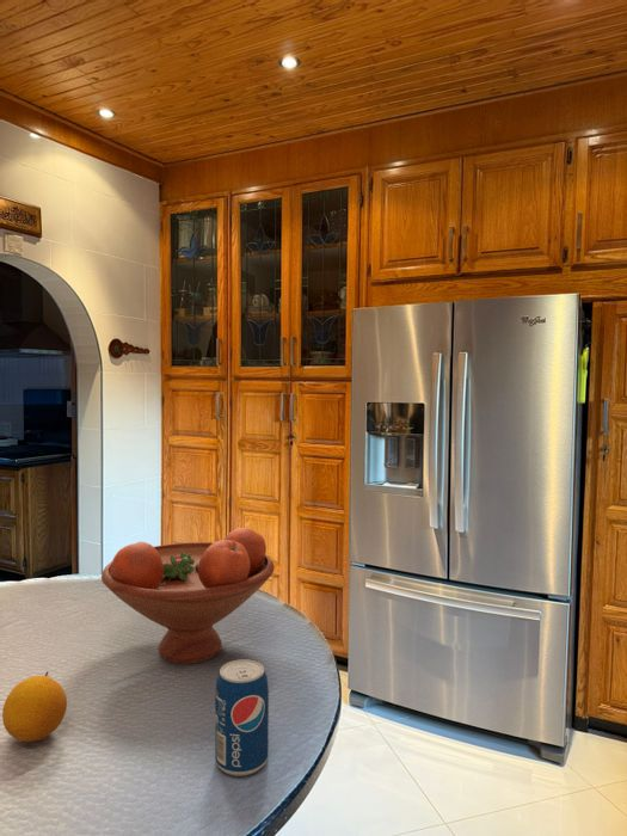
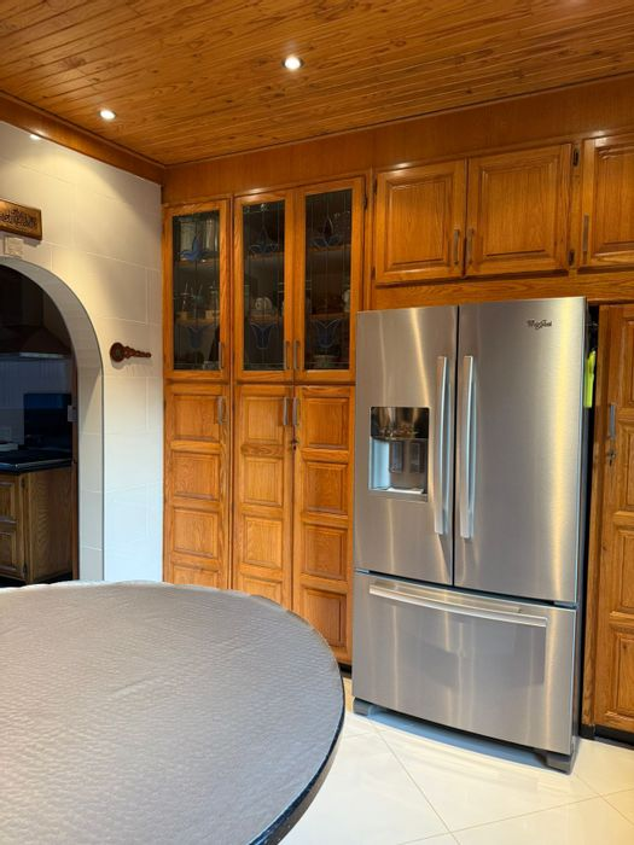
- fruit [1,671,68,743]
- fruit bowl [100,527,276,665]
- beverage can [214,658,270,777]
